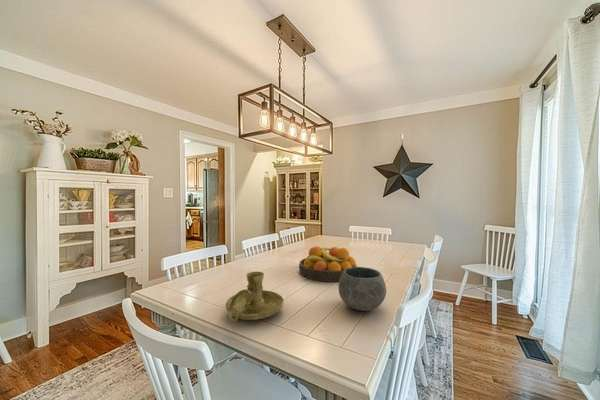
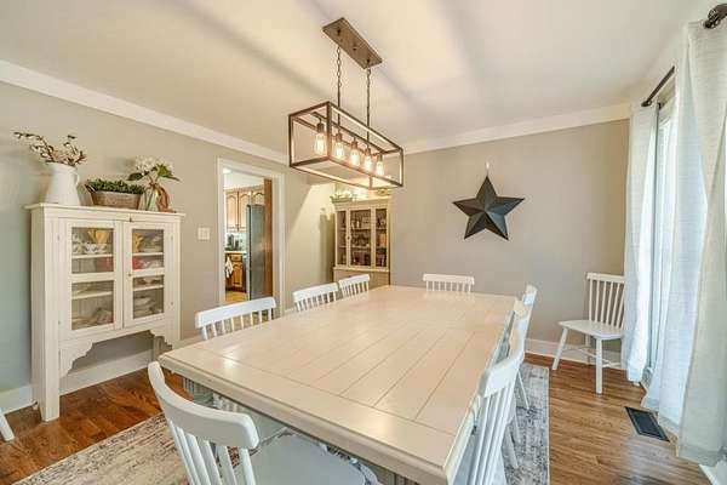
- candle holder [225,271,284,323]
- bowl [338,266,387,312]
- fruit bowl [298,245,358,282]
